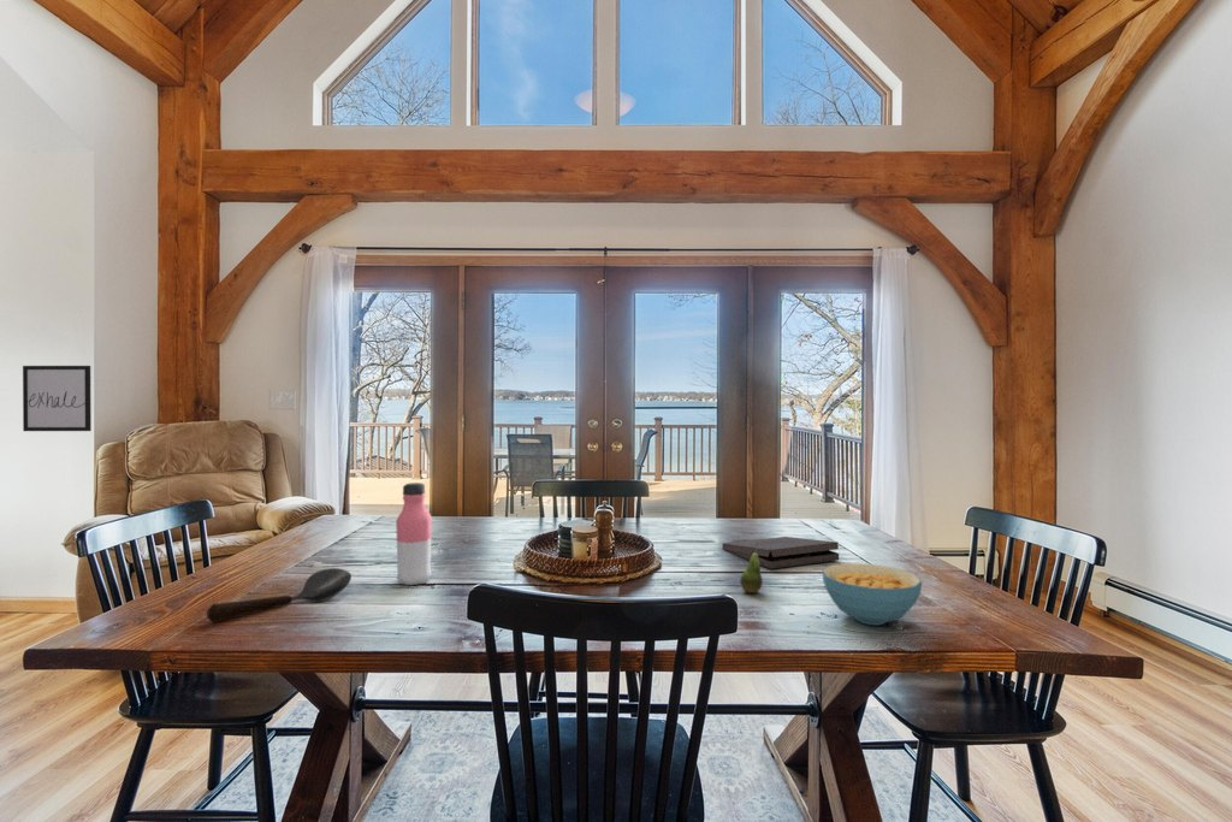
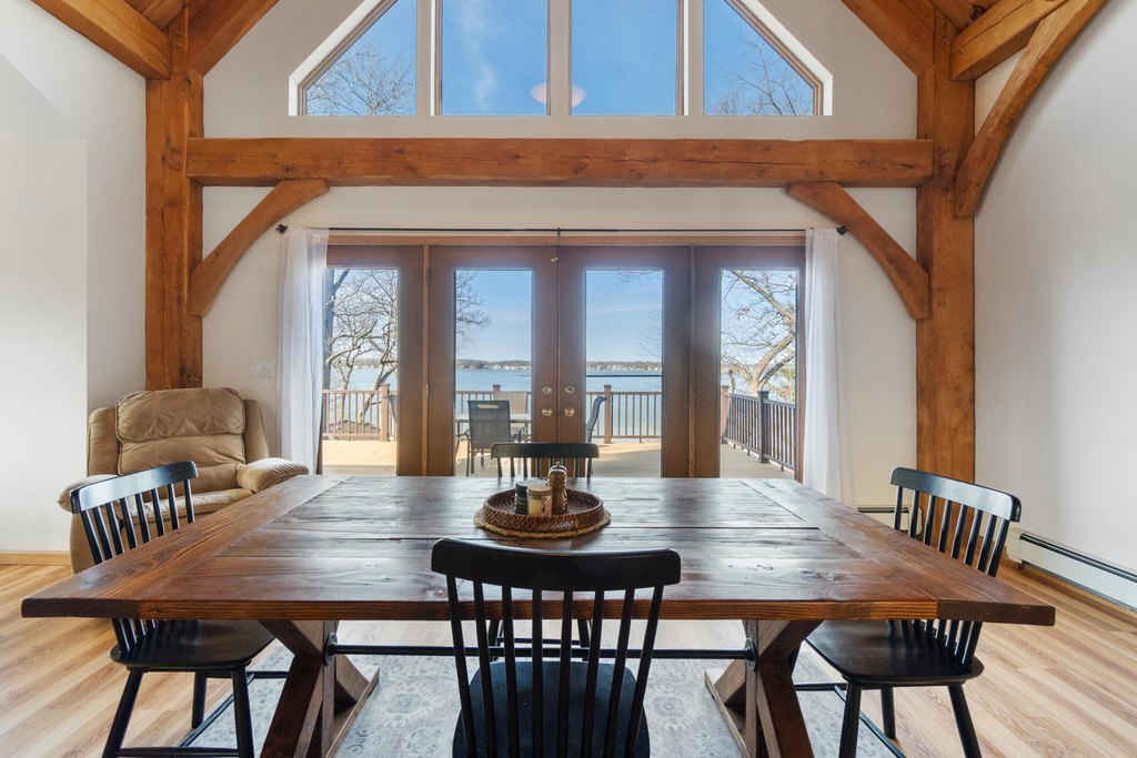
- spoon [206,567,353,623]
- wall art [22,365,93,432]
- cereal bowl [821,562,923,626]
- fruit [739,542,764,595]
- water bottle [395,481,433,586]
- pizza box [722,536,840,569]
